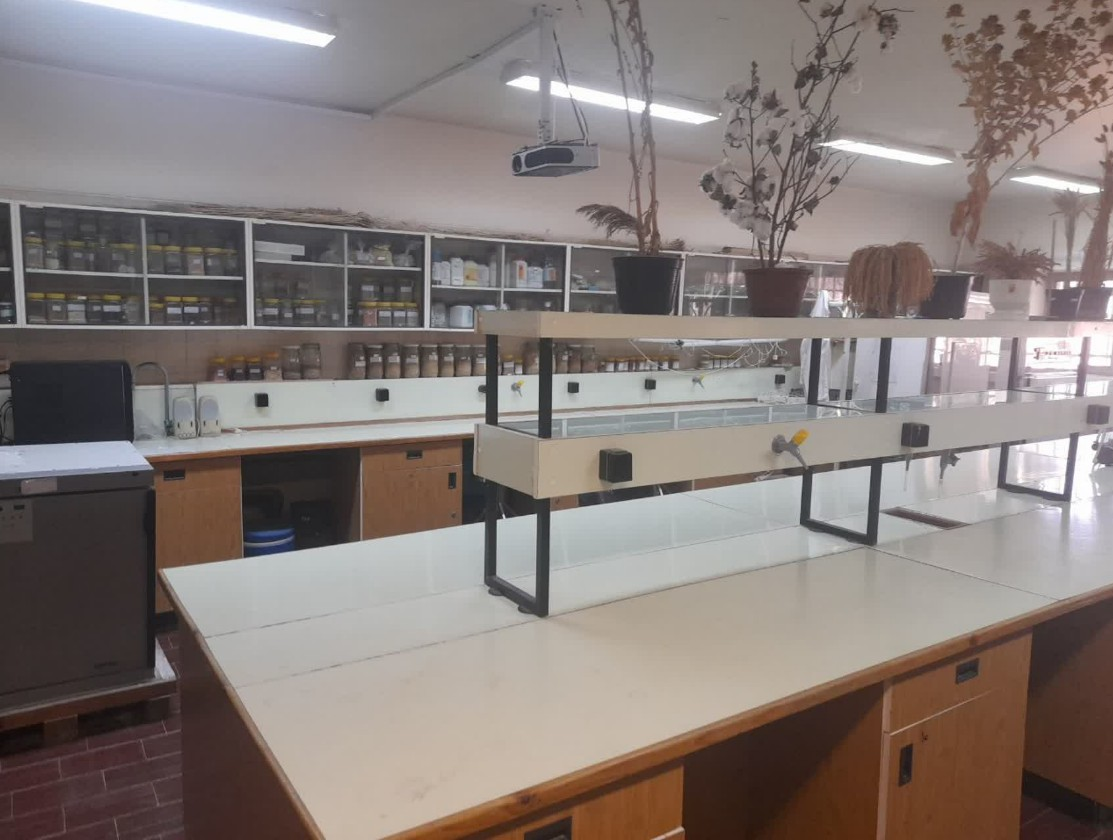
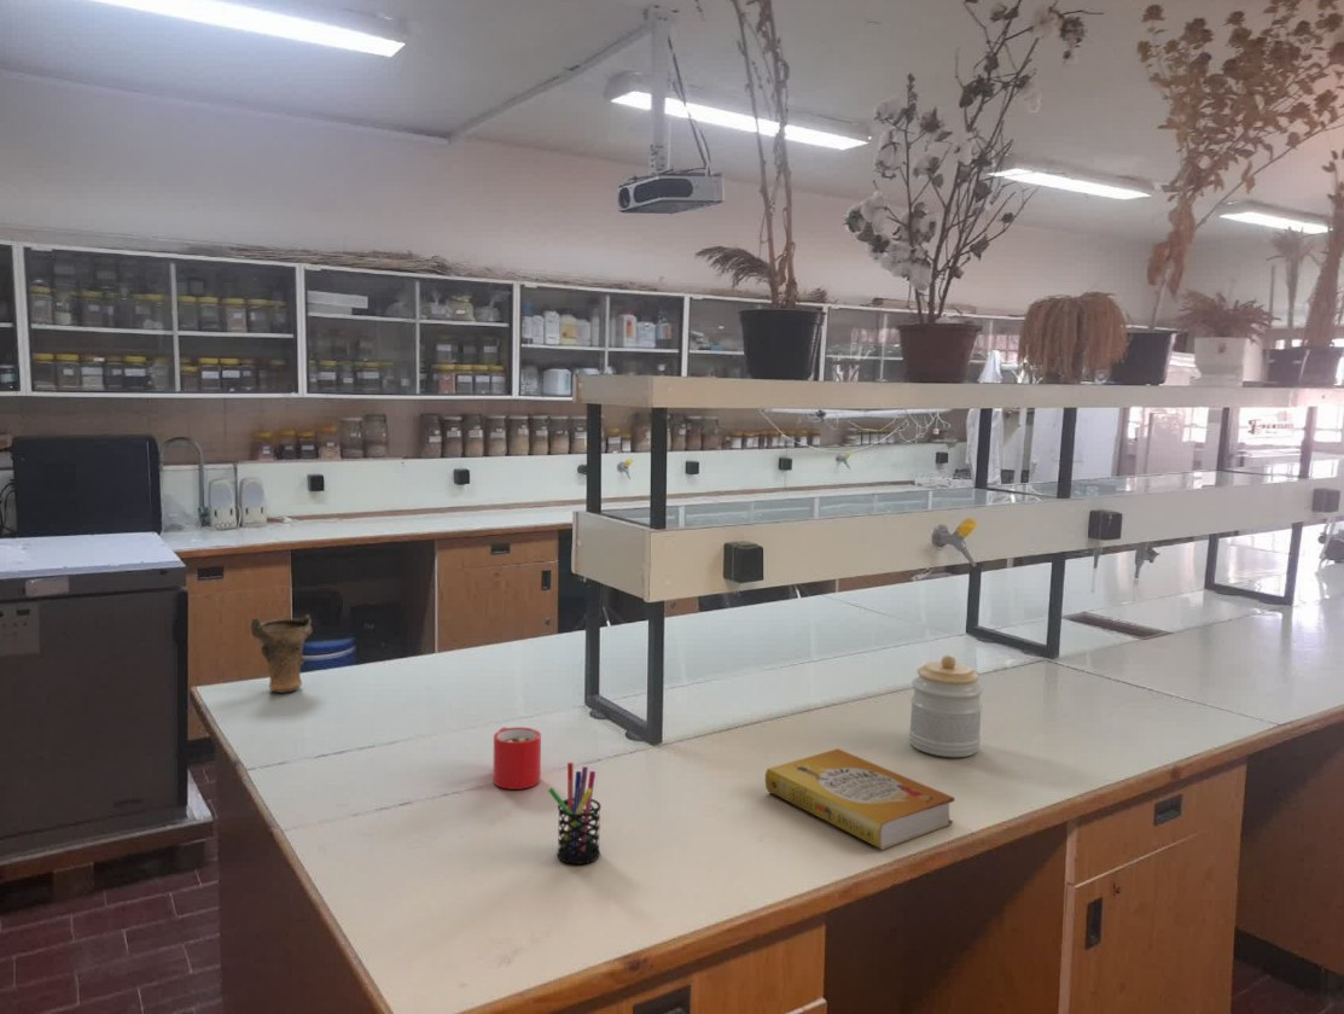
+ book [764,747,956,851]
+ pen holder [547,762,603,866]
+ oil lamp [250,613,314,694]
+ jar [908,654,984,758]
+ mug [493,725,542,791]
